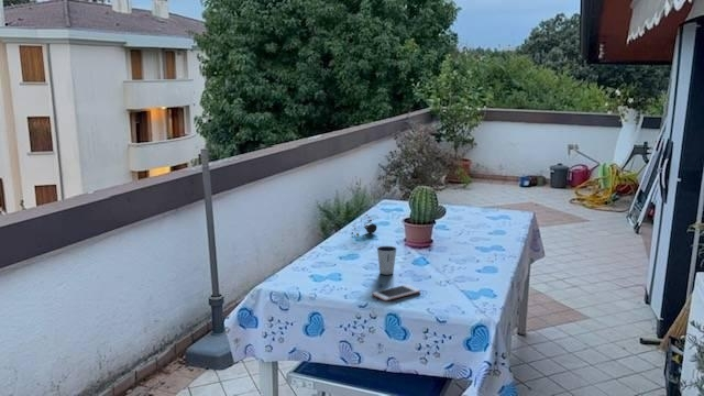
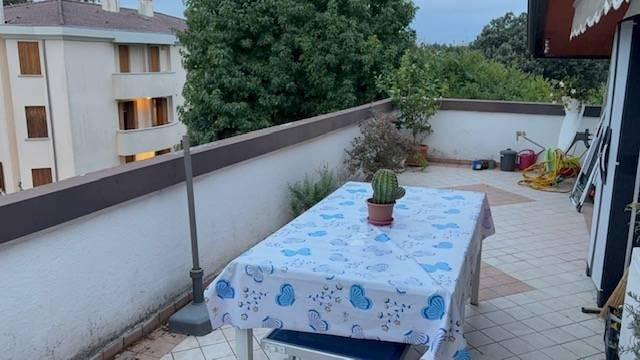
- teapot [351,212,378,238]
- dixie cup [376,245,398,275]
- cell phone [372,283,421,302]
